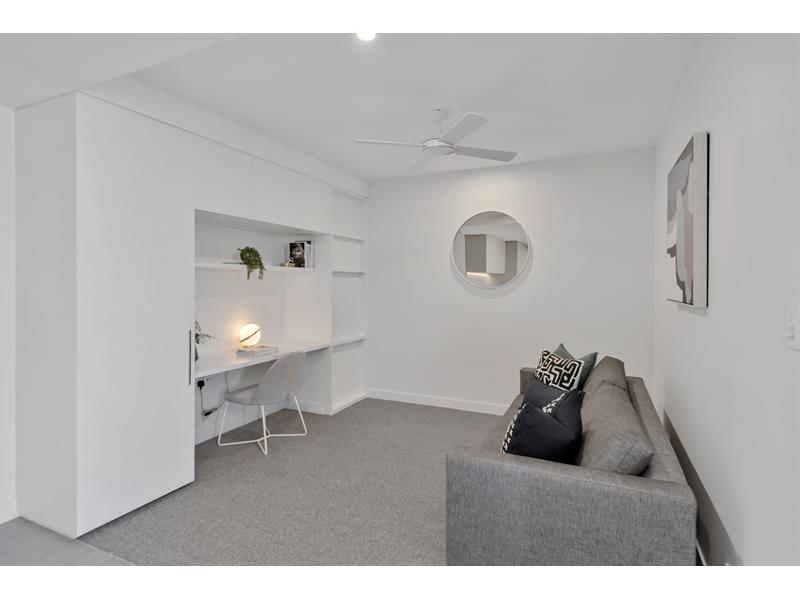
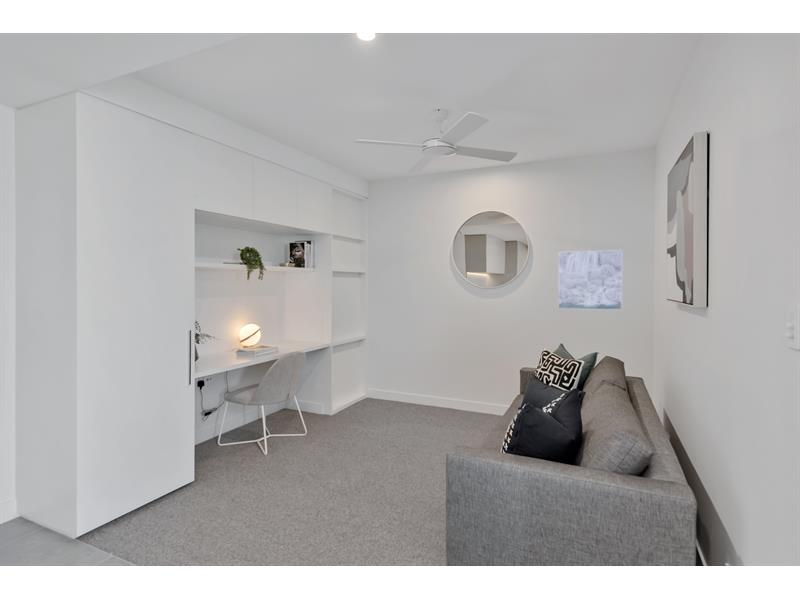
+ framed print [557,249,623,311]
